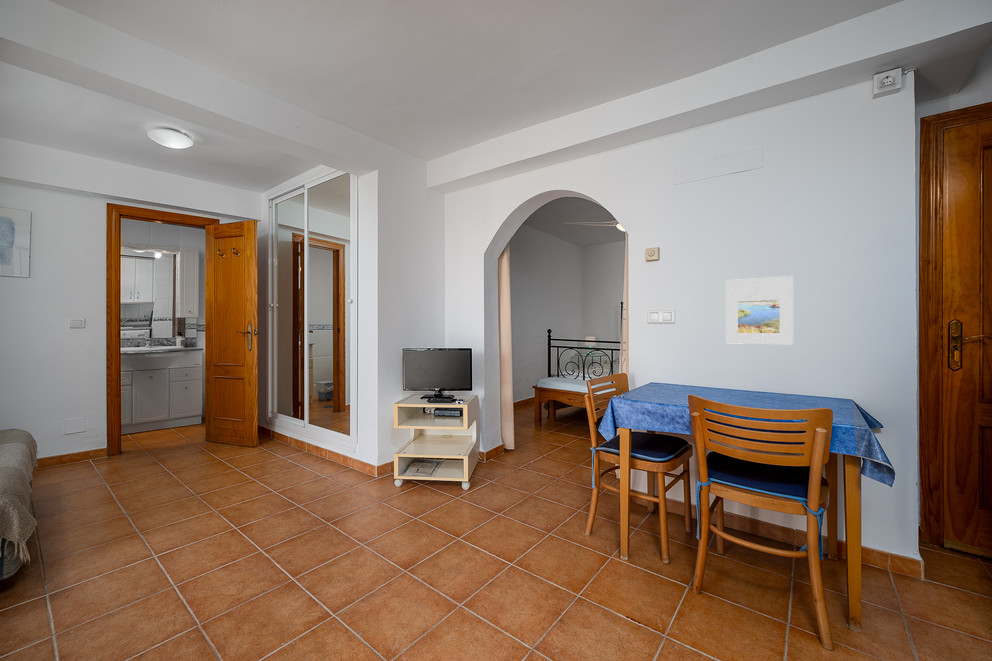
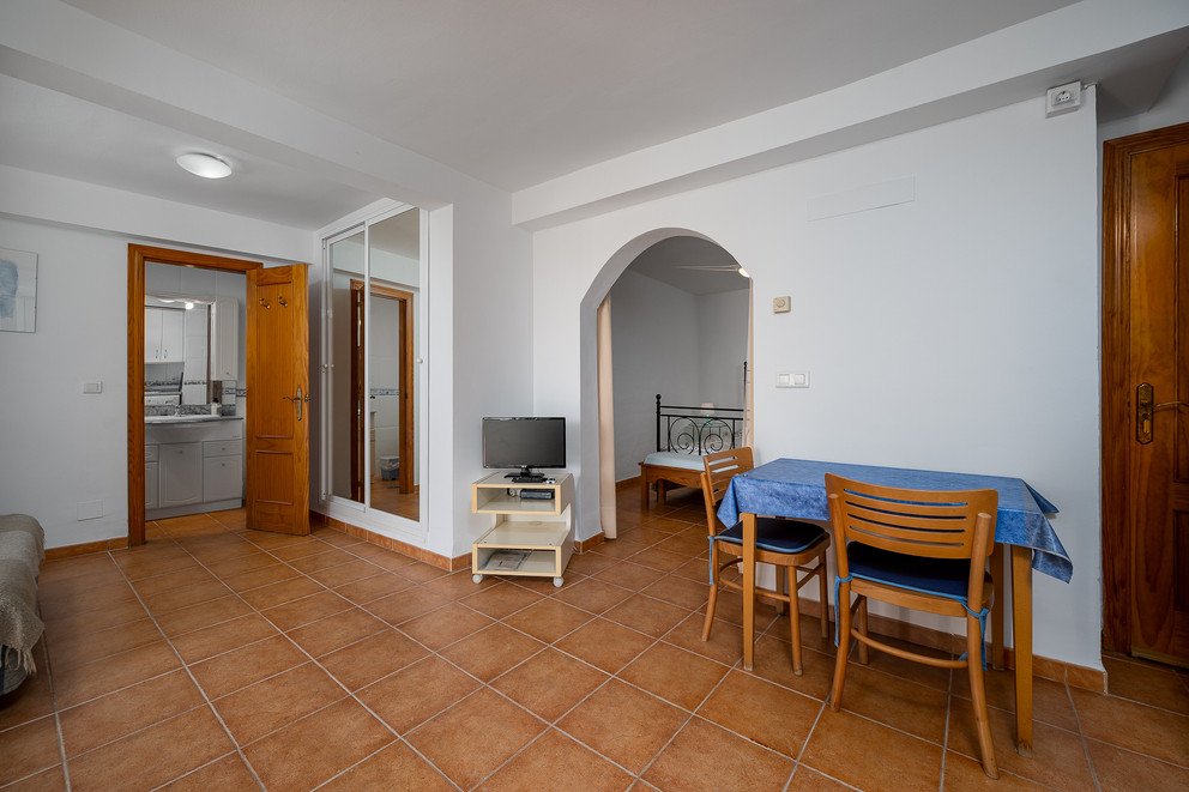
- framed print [725,275,794,345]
